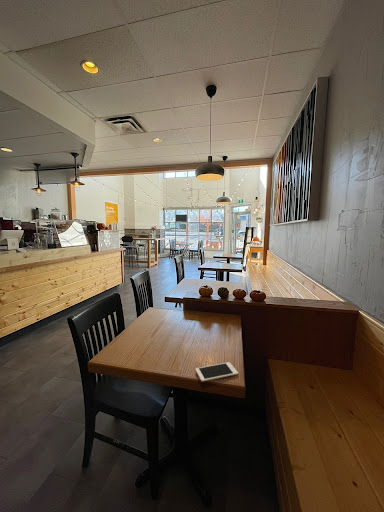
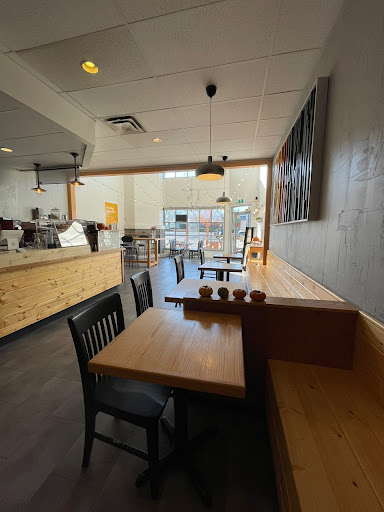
- cell phone [195,361,239,382]
